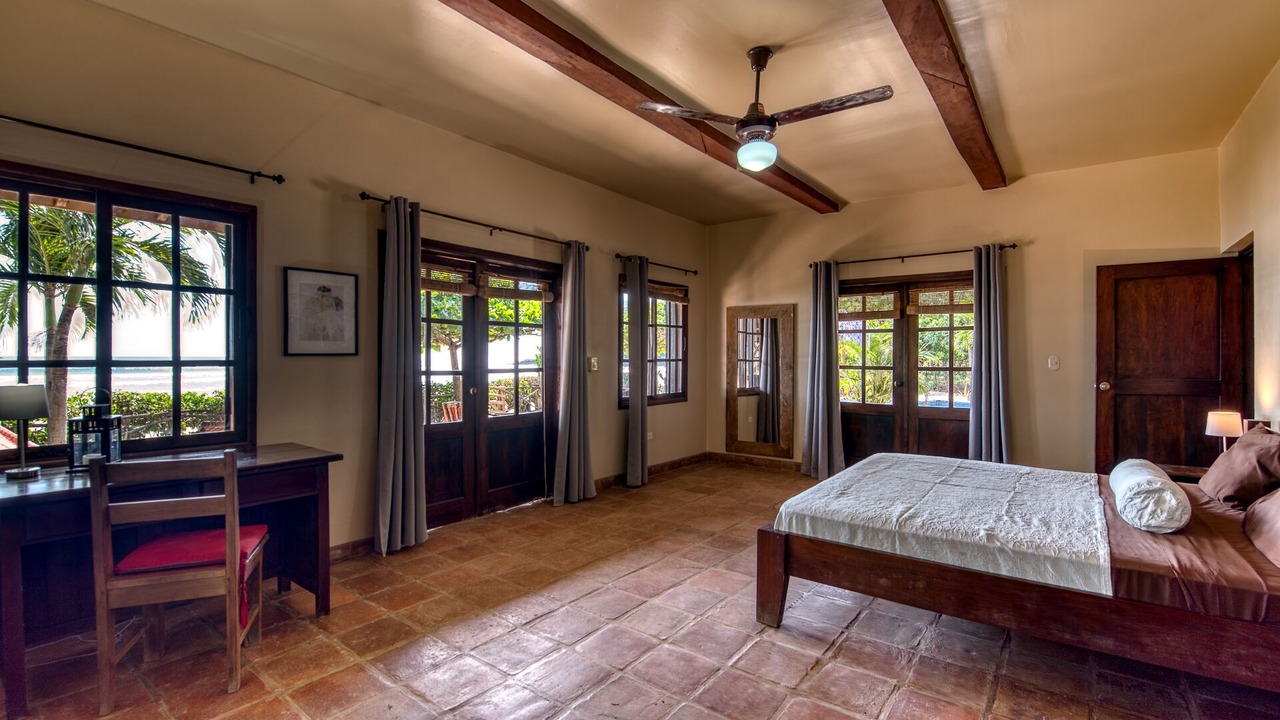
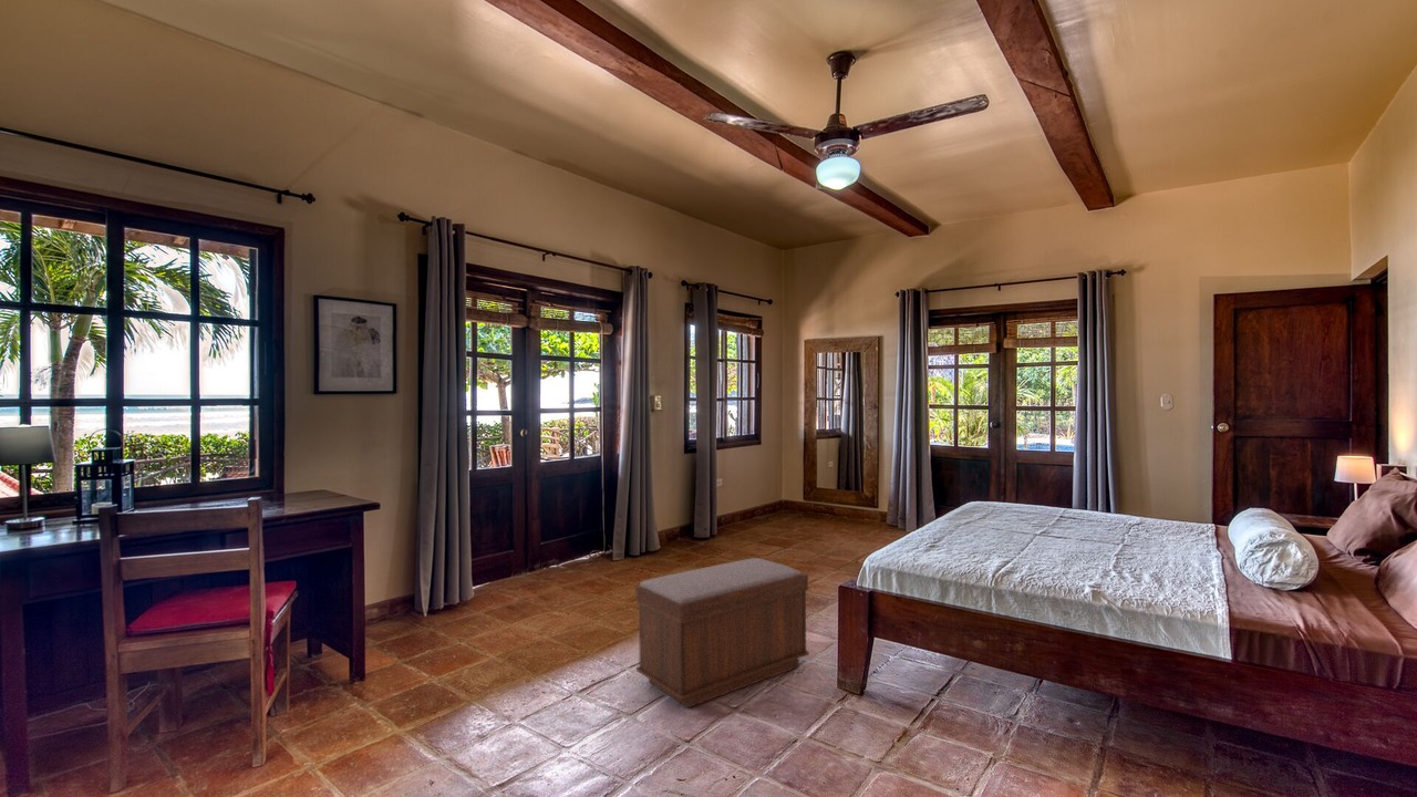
+ bench [635,557,810,708]
